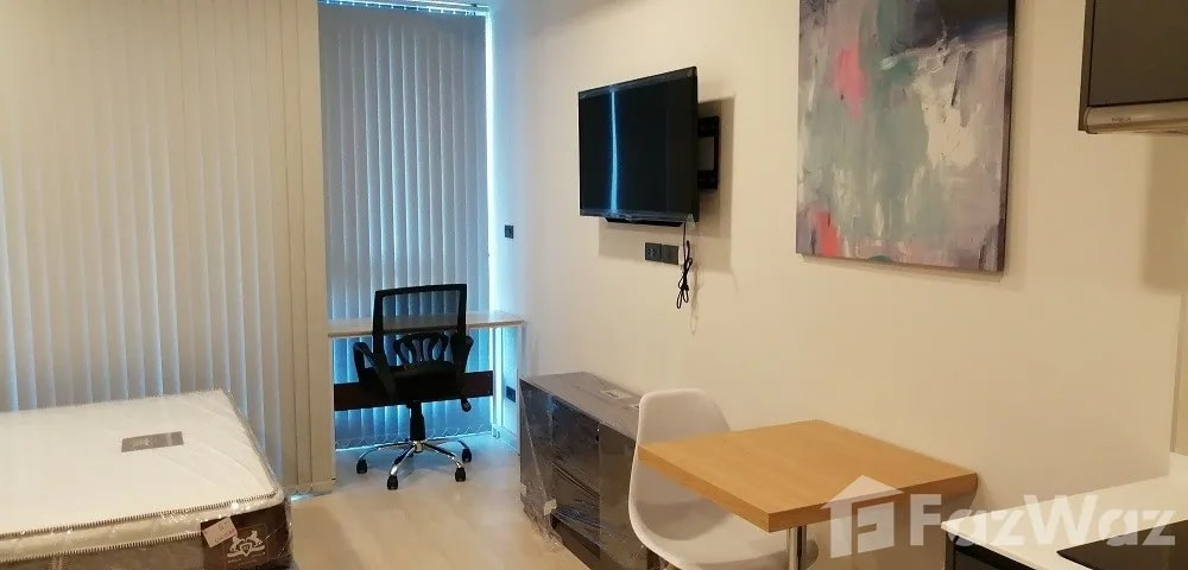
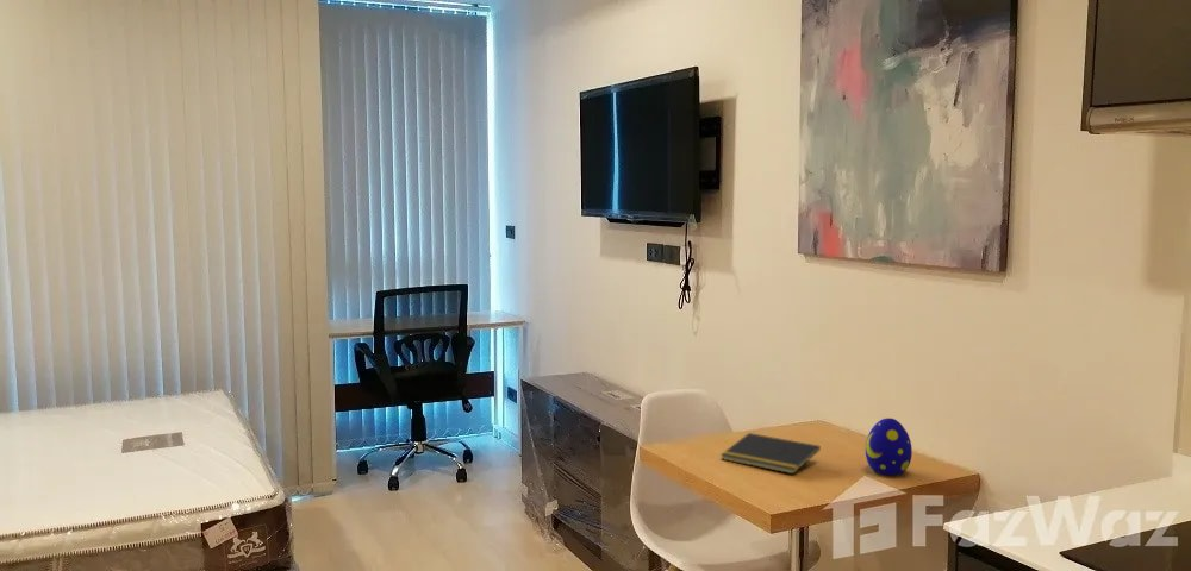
+ notepad [719,432,822,475]
+ decorative egg [865,416,913,477]
